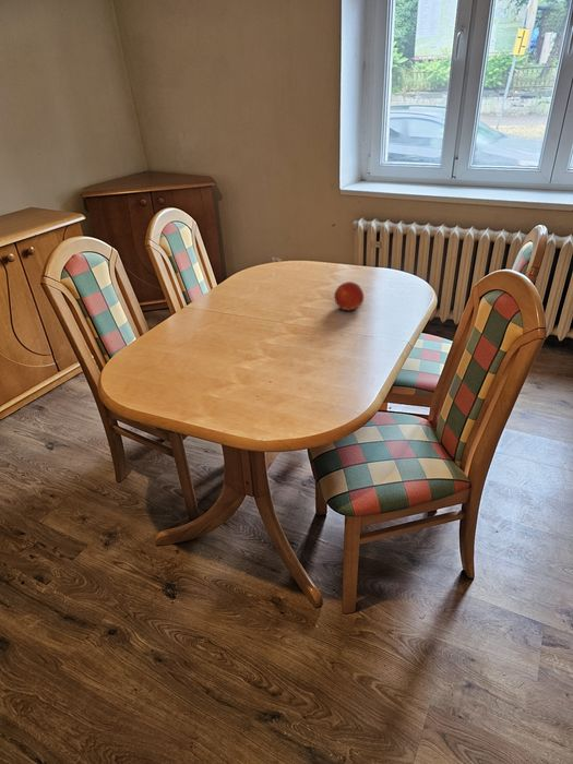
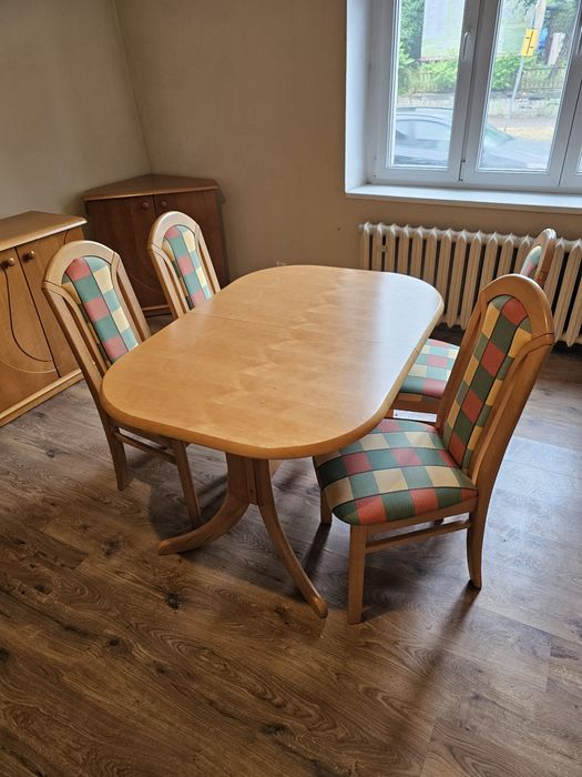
- fruit [333,280,365,312]
